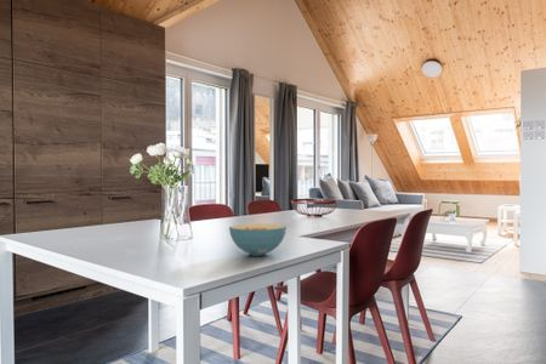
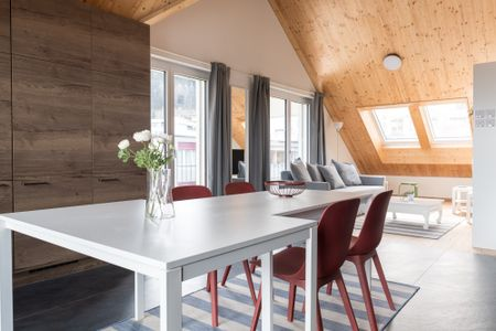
- cereal bowl [228,222,288,257]
